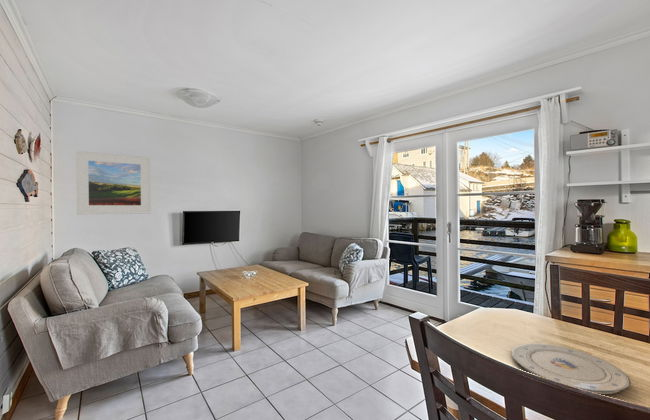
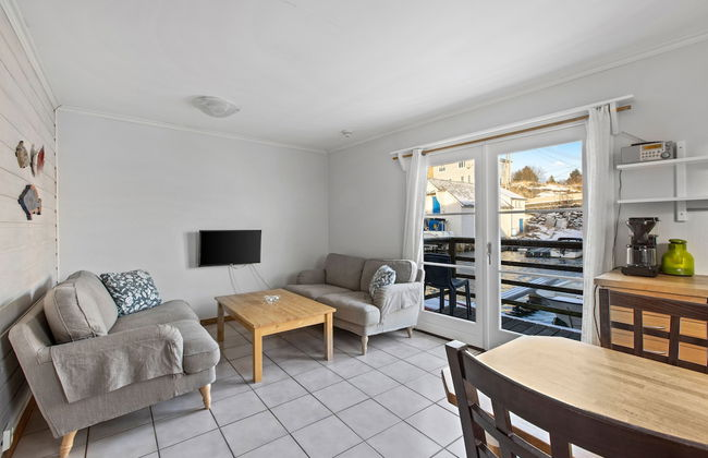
- plate [511,343,631,395]
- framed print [75,150,152,216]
